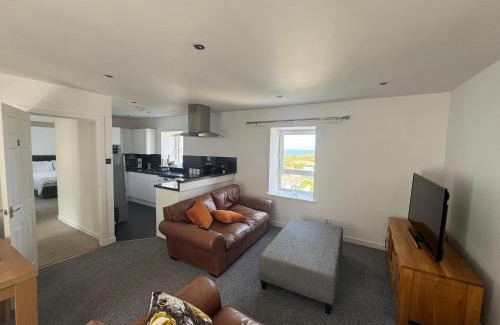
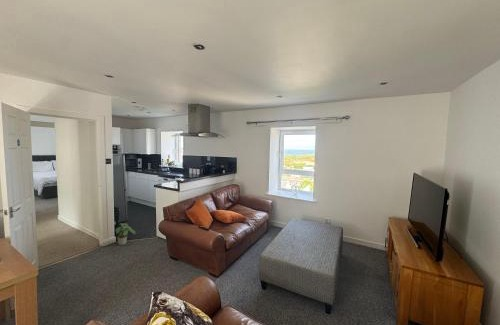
+ potted plant [114,221,136,246]
